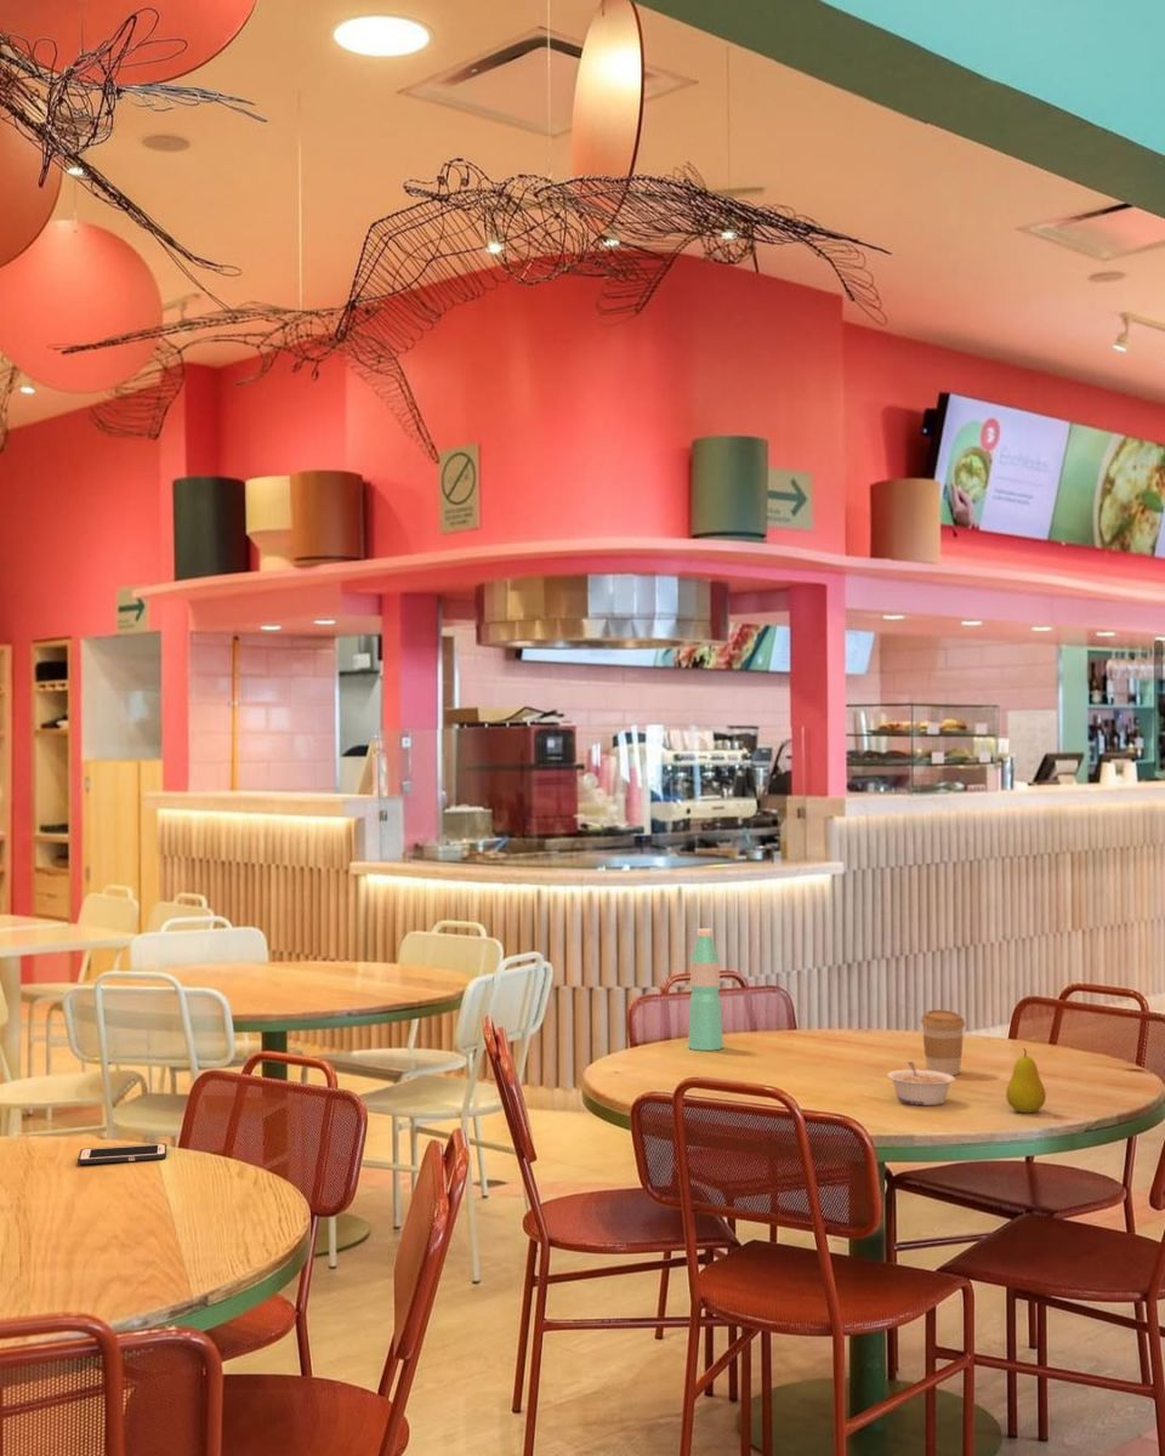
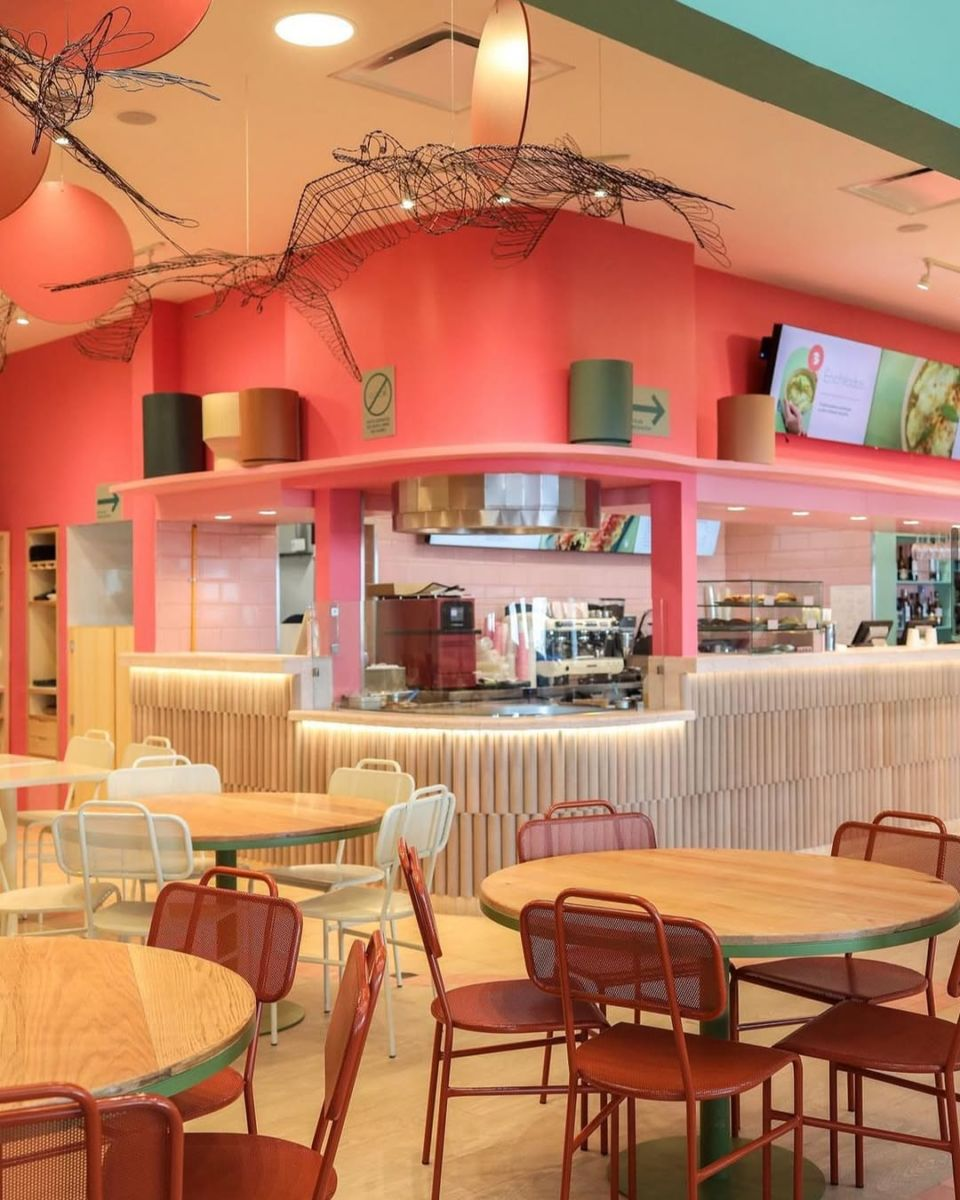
- legume [886,1060,956,1107]
- water bottle [687,928,724,1052]
- cell phone [76,1143,167,1165]
- coffee cup [920,1008,966,1076]
- fruit [1005,1047,1047,1114]
